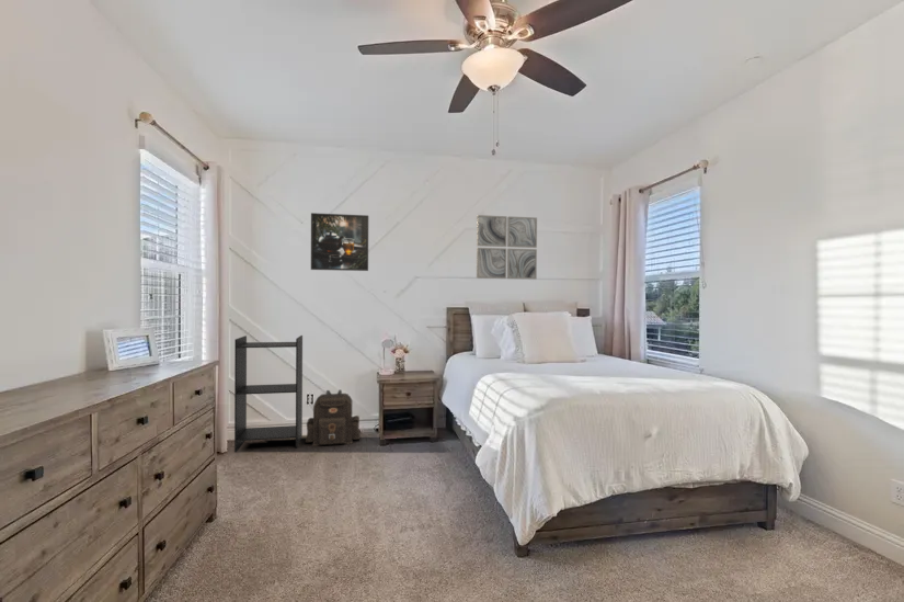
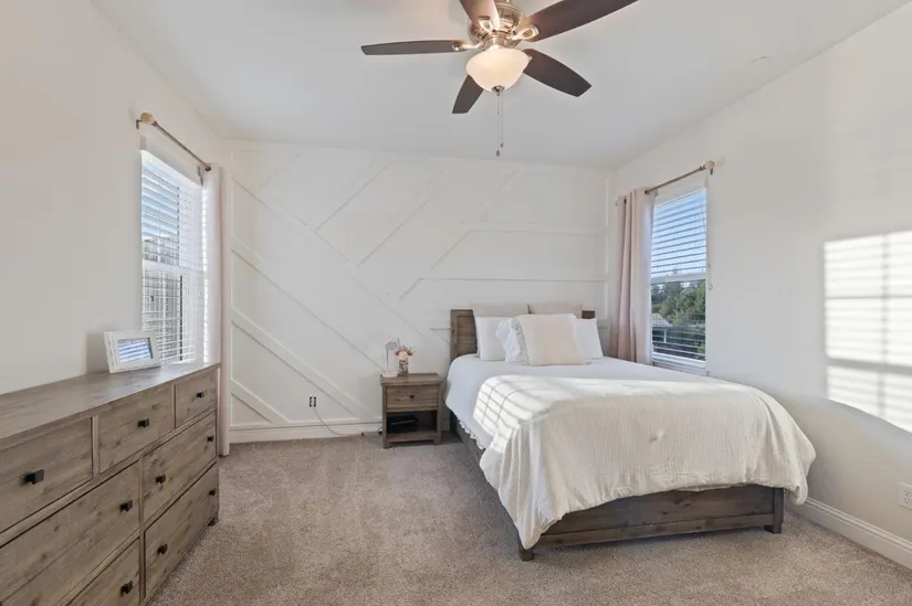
- bookshelf [233,334,304,453]
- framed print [310,212,369,272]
- backpack [305,389,362,447]
- wall art [476,214,538,281]
